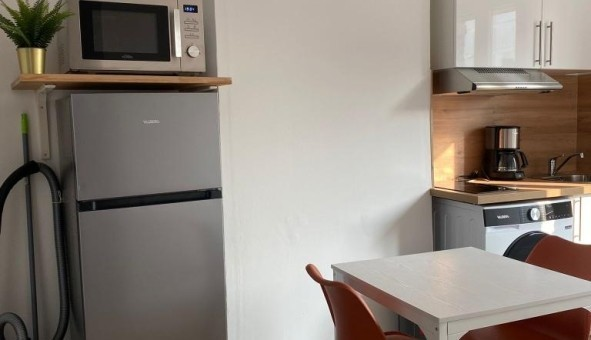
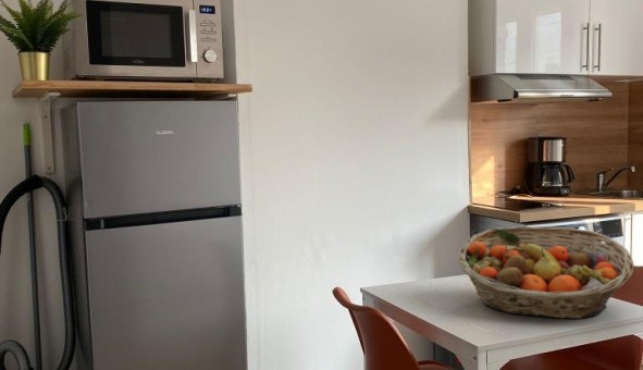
+ fruit basket [457,225,635,320]
